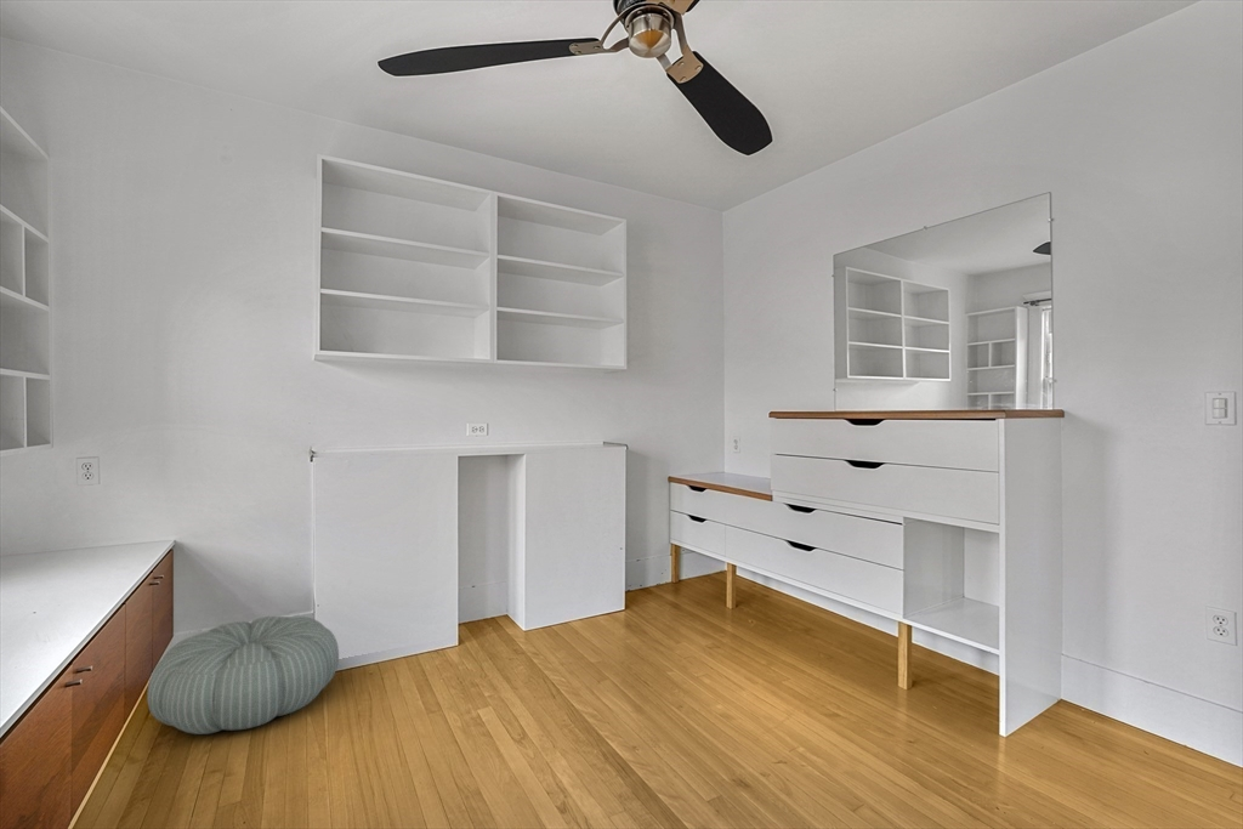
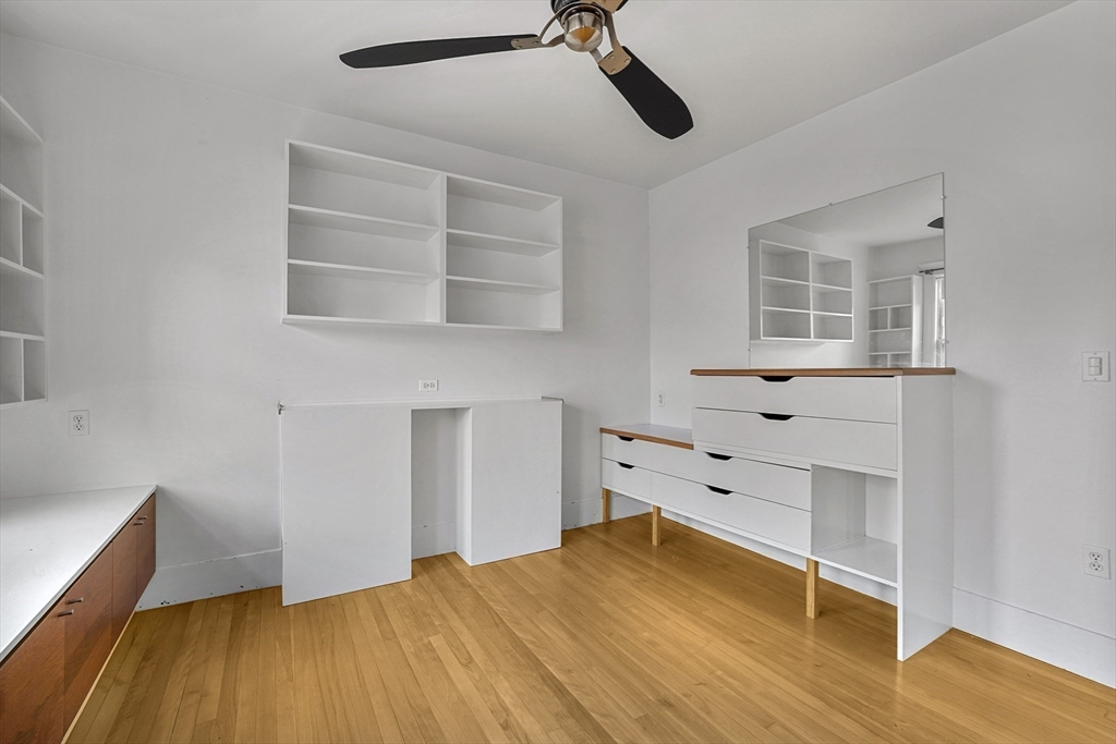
- pouf [146,615,340,736]
